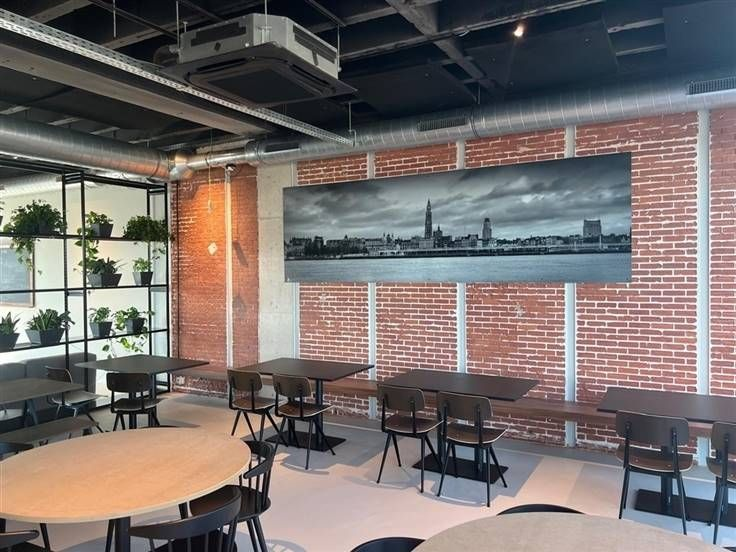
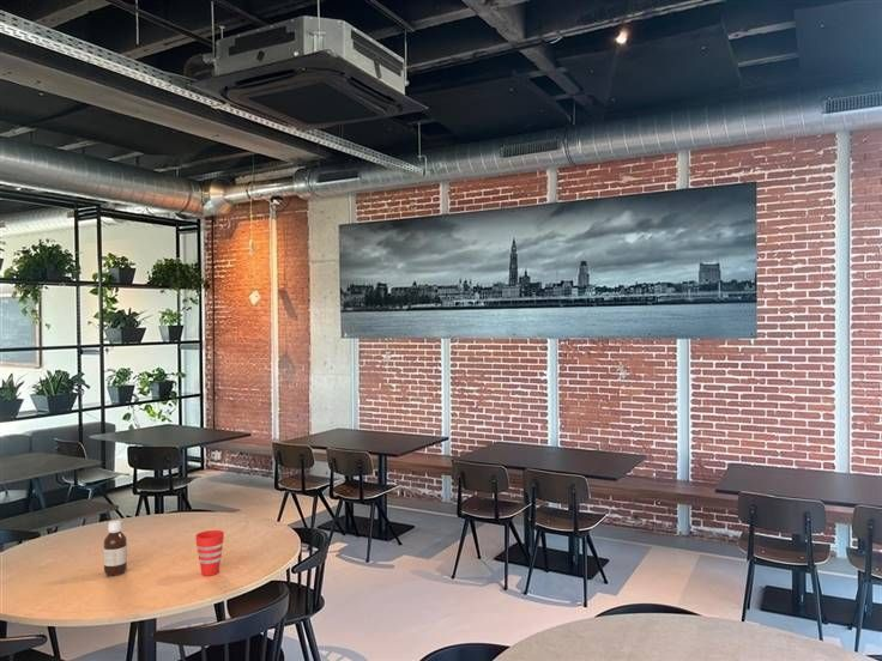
+ cup [194,529,225,577]
+ bottle [103,520,128,577]
